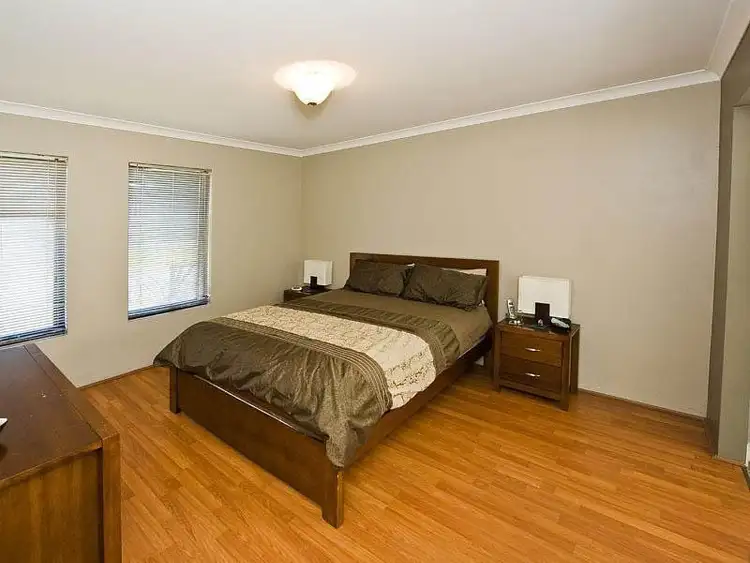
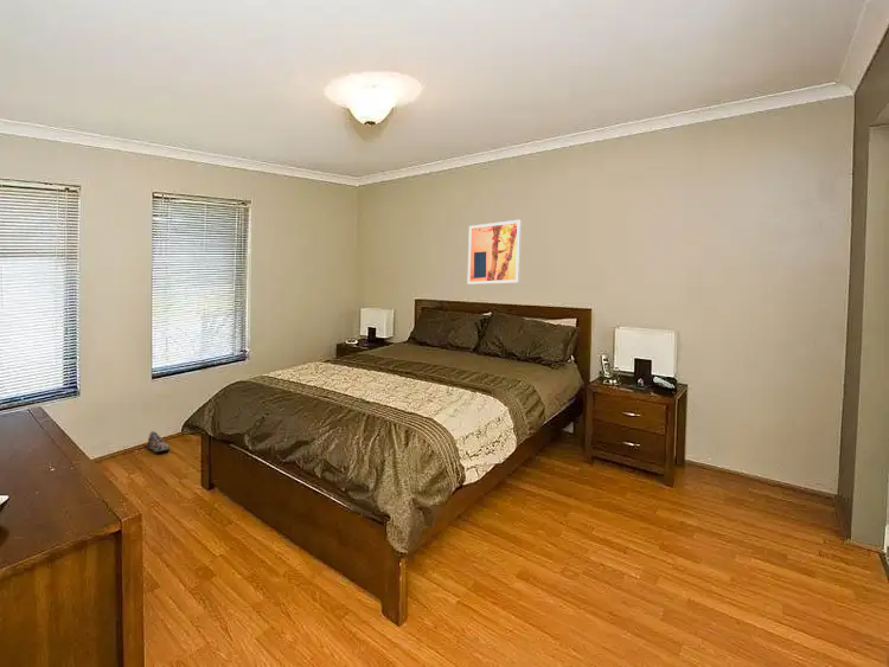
+ wall art [467,219,523,286]
+ shoe [146,430,172,453]
